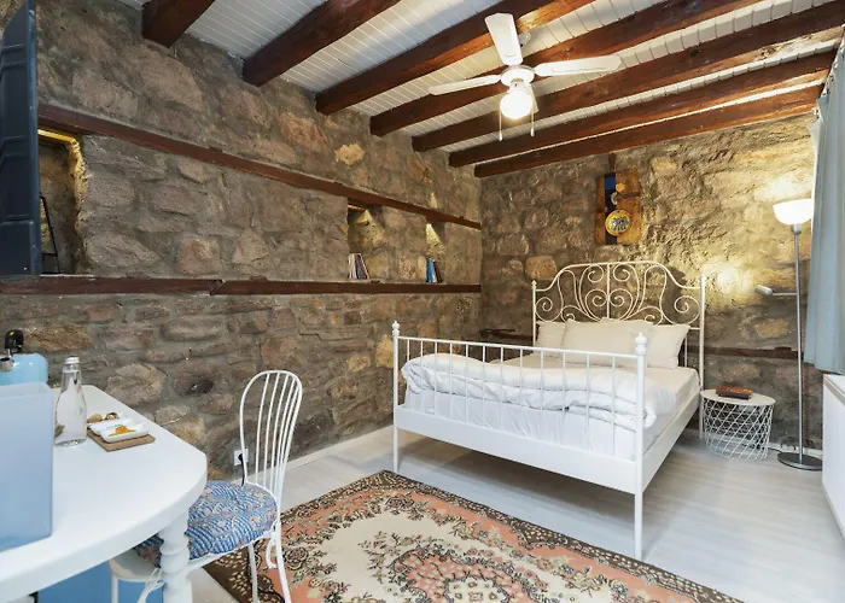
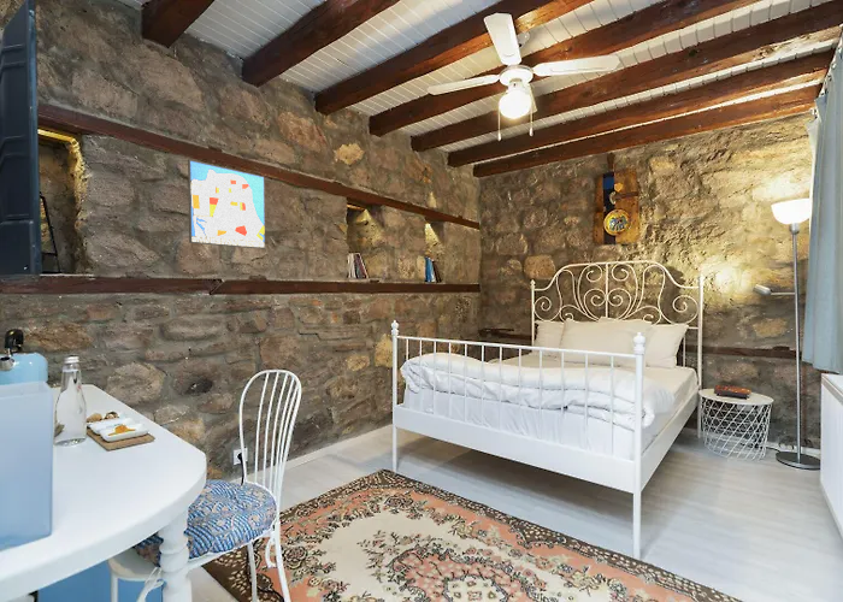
+ wall art [187,159,266,250]
